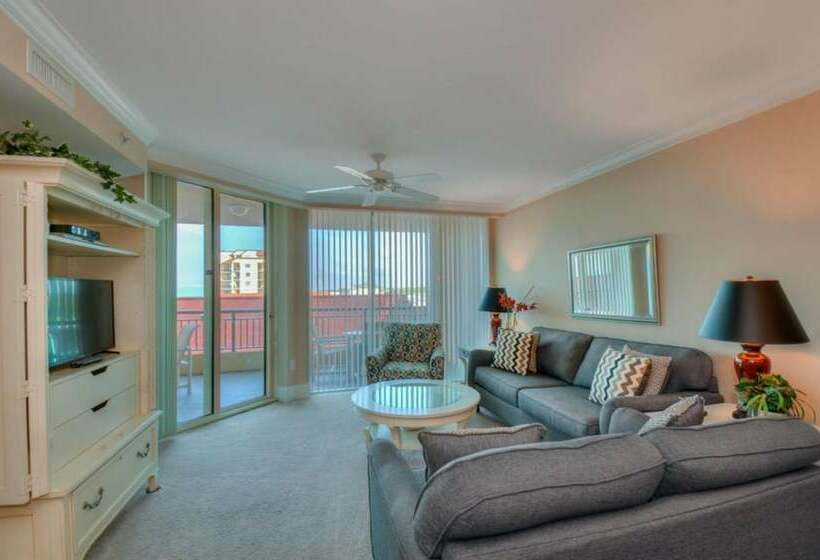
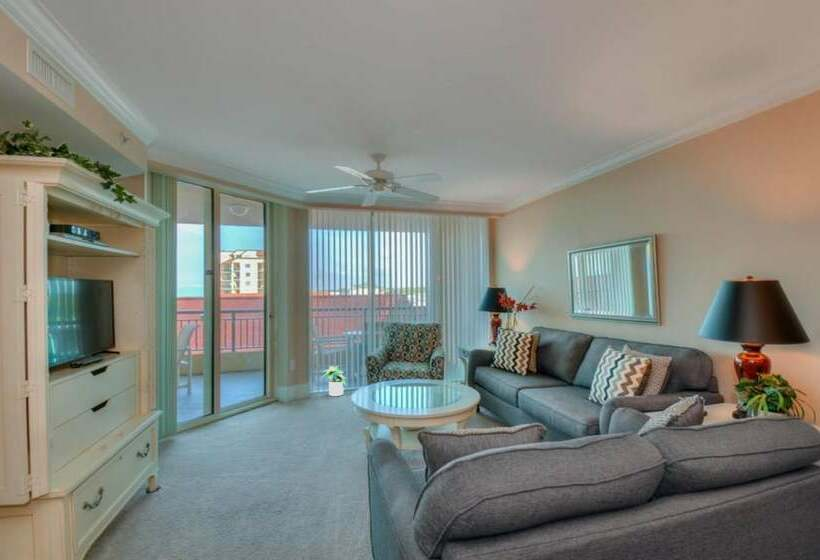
+ potted plant [320,365,348,397]
